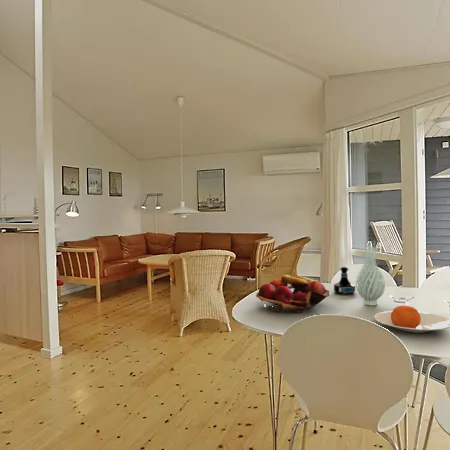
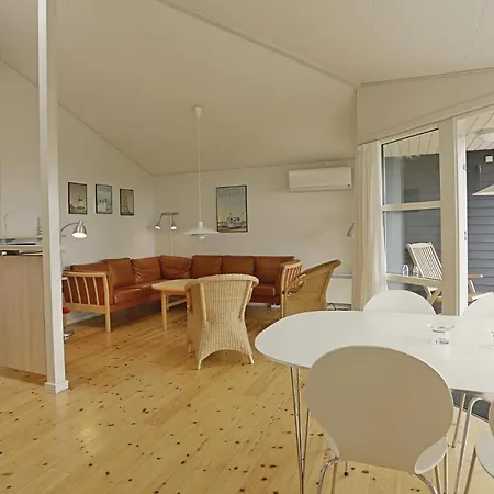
- tequila bottle [333,266,356,295]
- vase [355,245,386,306]
- fruit basket [255,274,331,314]
- plate [373,305,450,334]
